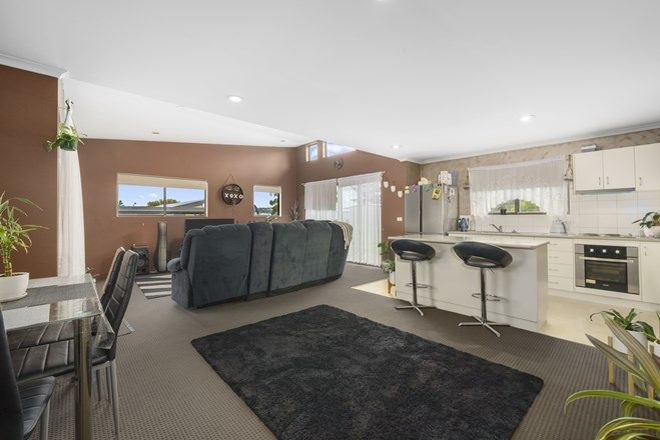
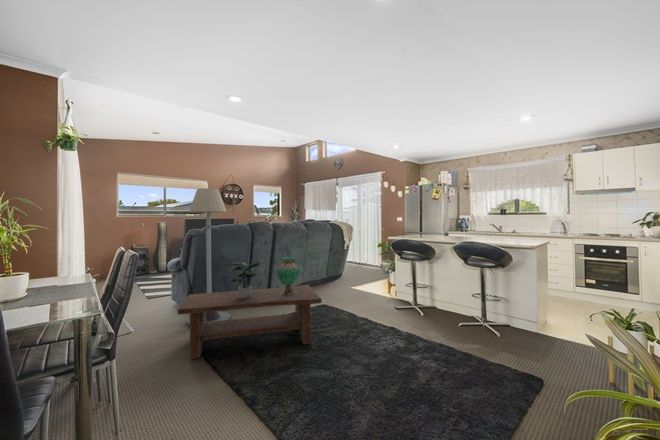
+ coffee table [176,284,323,360]
+ decorative urn [276,256,300,296]
+ floor lamp [186,187,231,327]
+ potted plant [227,261,263,299]
